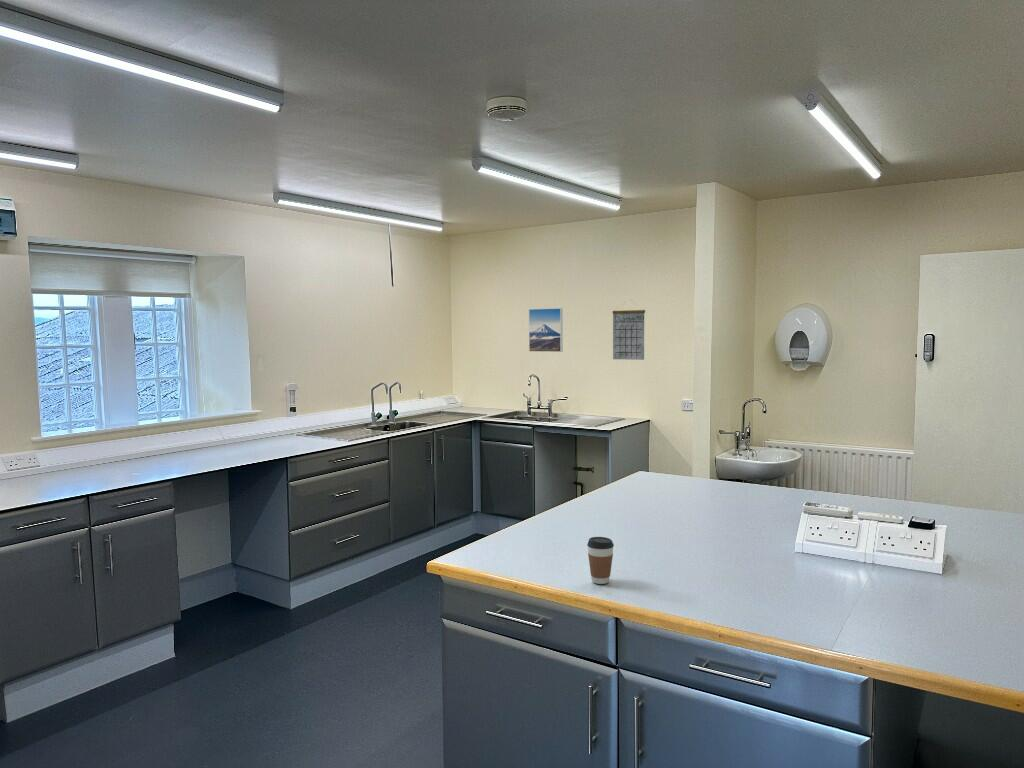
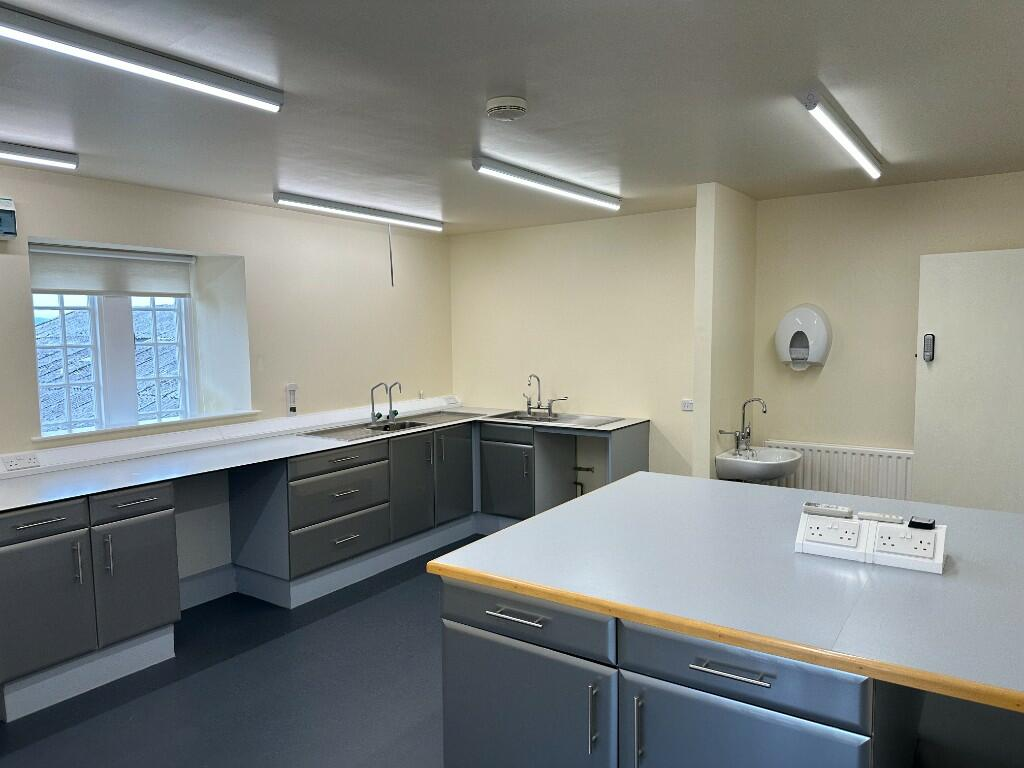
- calendar [612,299,646,361]
- coffee cup [586,536,615,585]
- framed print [528,307,564,353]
